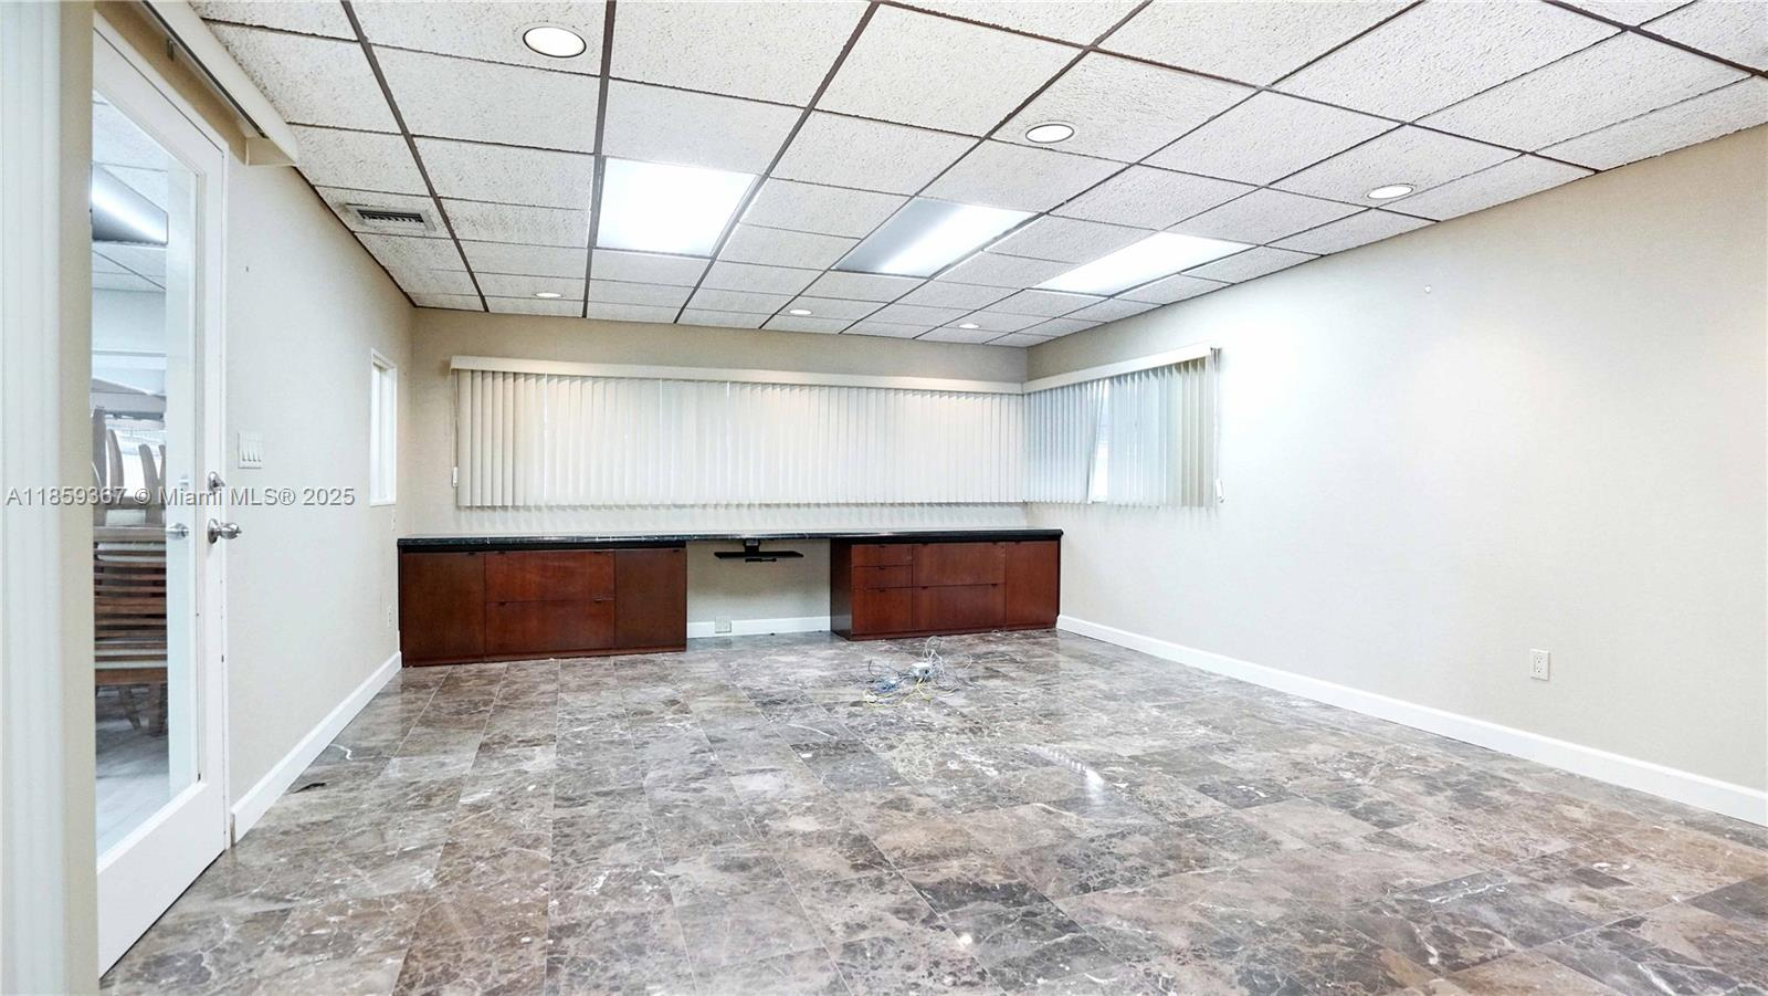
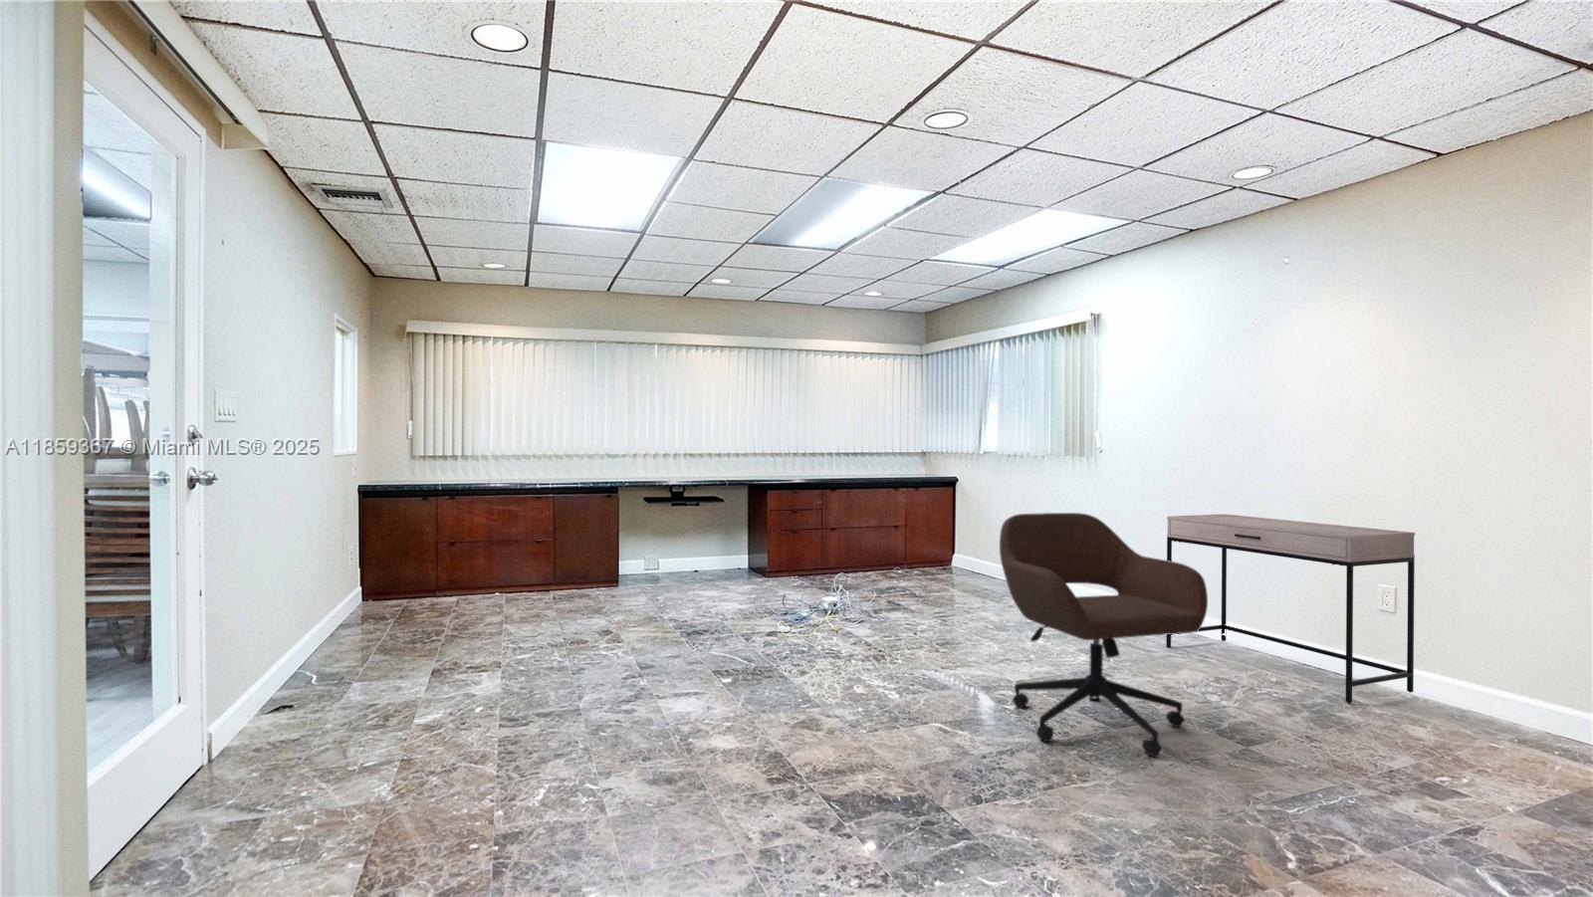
+ desk [1165,513,1416,704]
+ office chair [999,512,1209,757]
